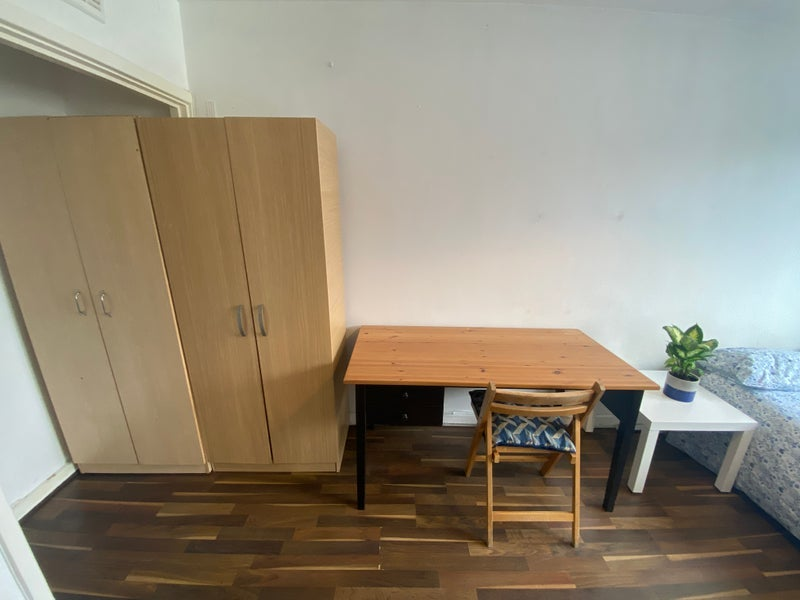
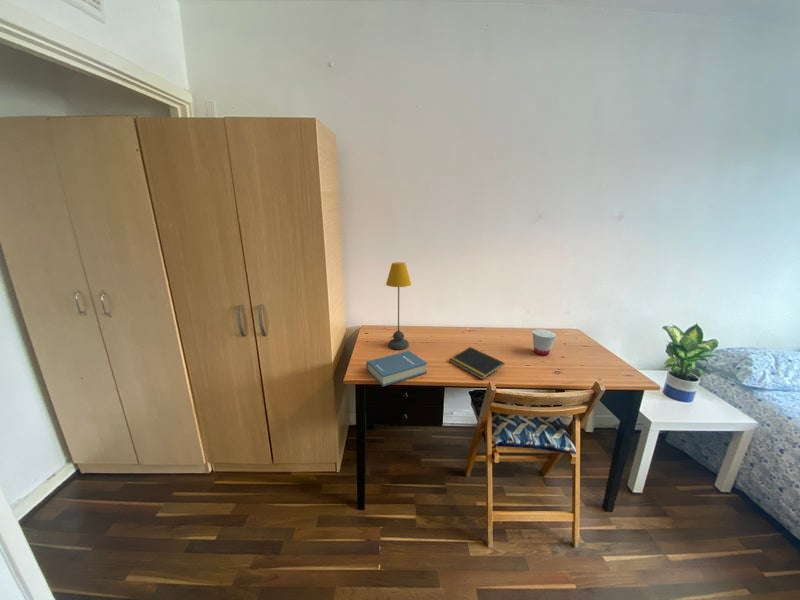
+ table lamp [385,261,412,351]
+ cup [532,328,557,356]
+ notepad [448,346,505,380]
+ hardback book [365,350,428,387]
